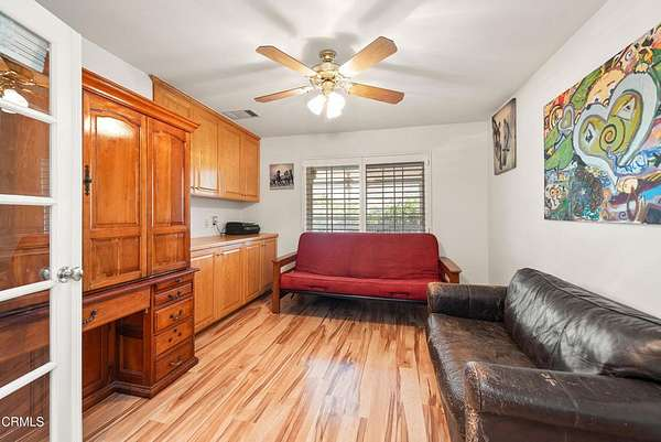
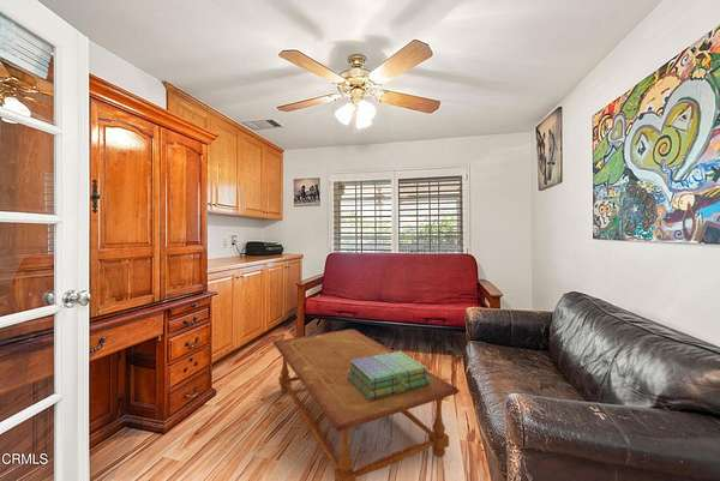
+ stack of books [347,350,431,401]
+ coffee table [272,327,461,481]
